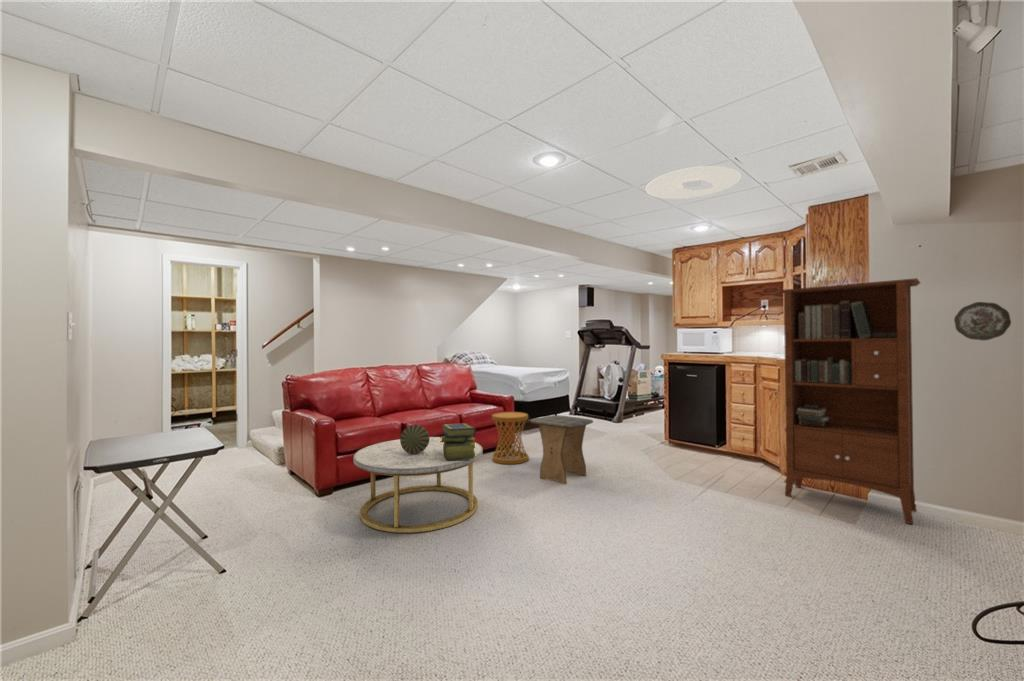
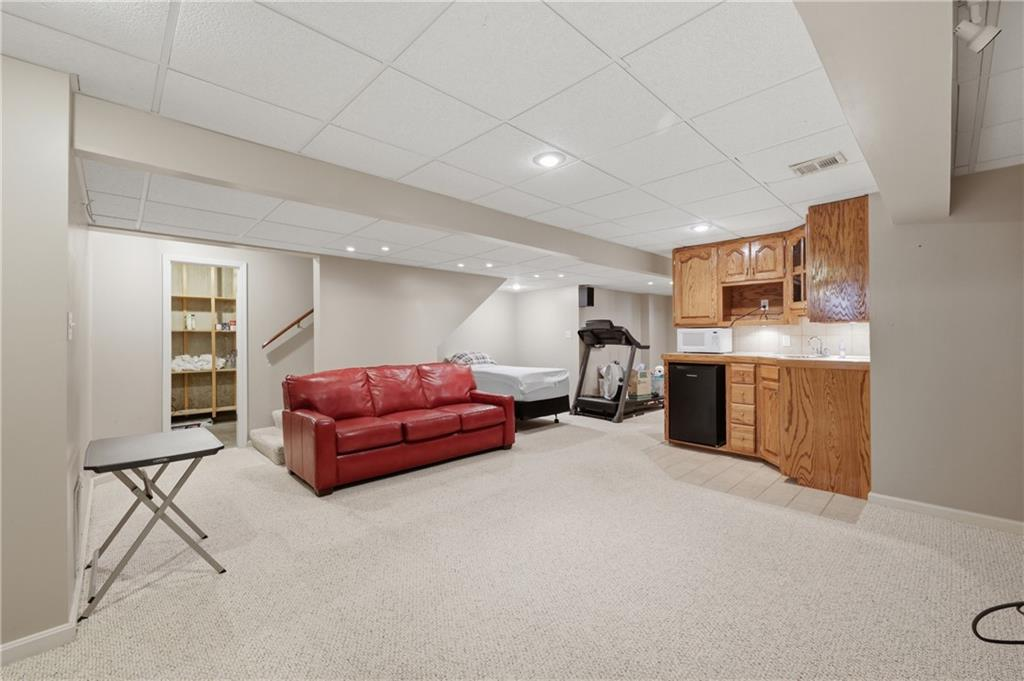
- decorative plate [953,301,1012,341]
- coffee table [352,436,484,534]
- side table [491,411,530,465]
- drum [399,424,430,454]
- stool [530,414,594,485]
- stack of books [440,423,477,460]
- bookcase [778,277,922,525]
- ceiling light [645,165,742,200]
